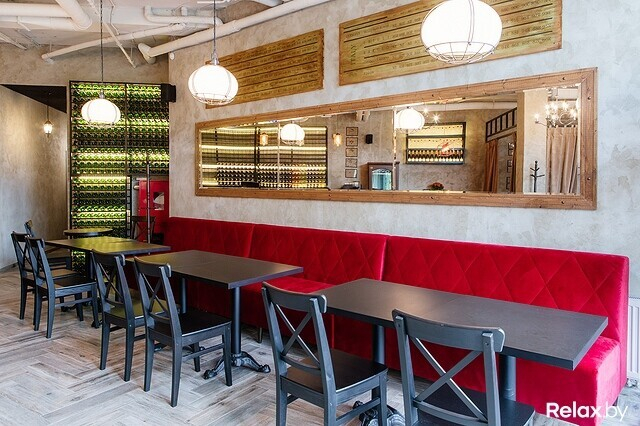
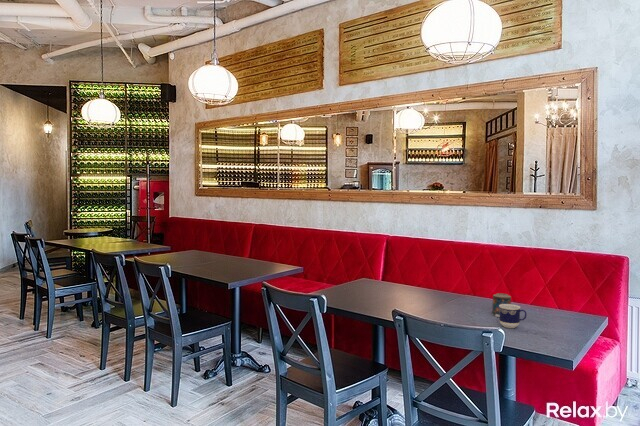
+ cup [498,304,527,329]
+ candle [491,292,512,318]
